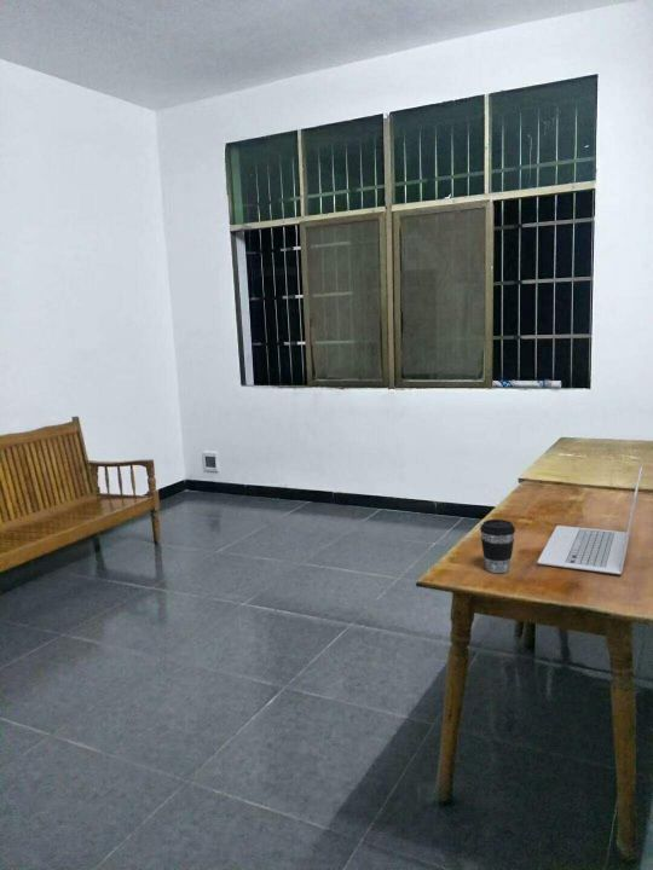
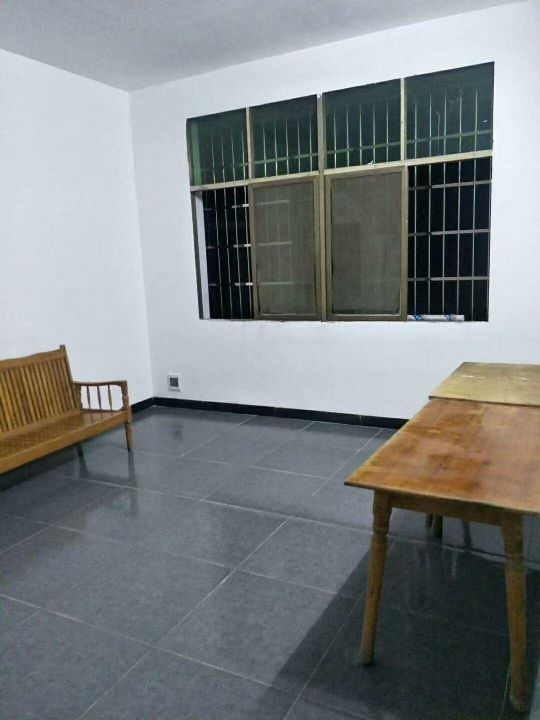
- coffee cup [479,518,516,574]
- laptop [536,465,643,575]
